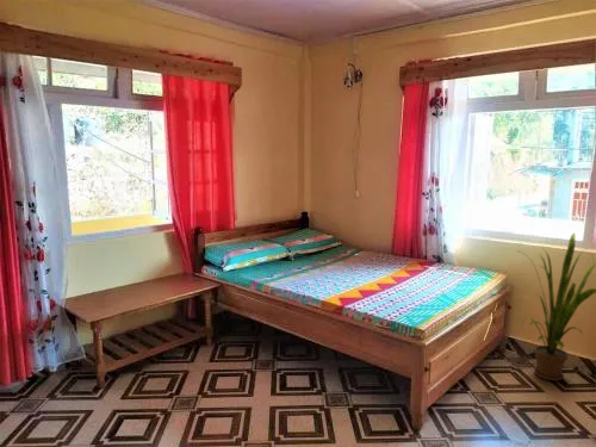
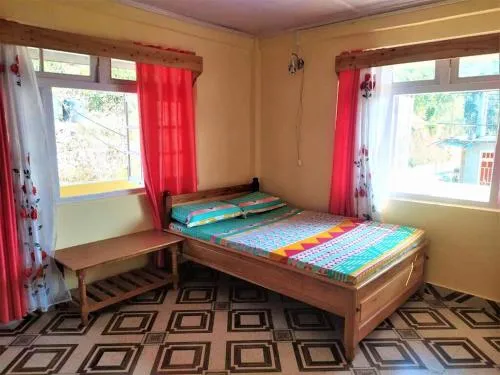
- house plant [515,232,596,383]
